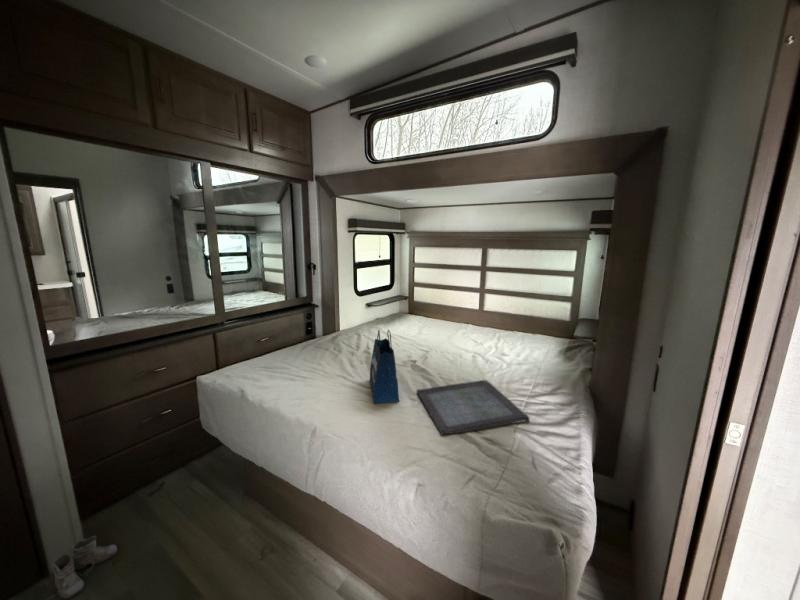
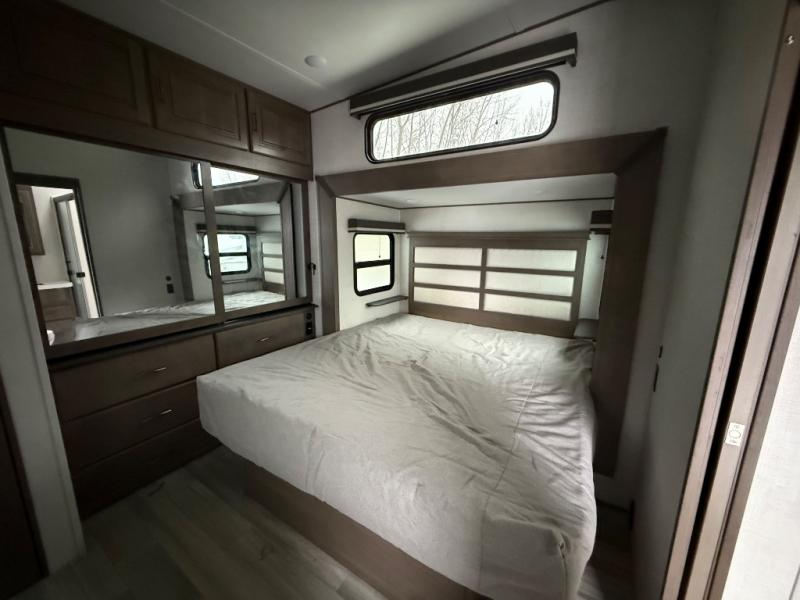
- tote bag [369,329,400,405]
- serving tray [415,379,531,435]
- boots [48,534,119,600]
